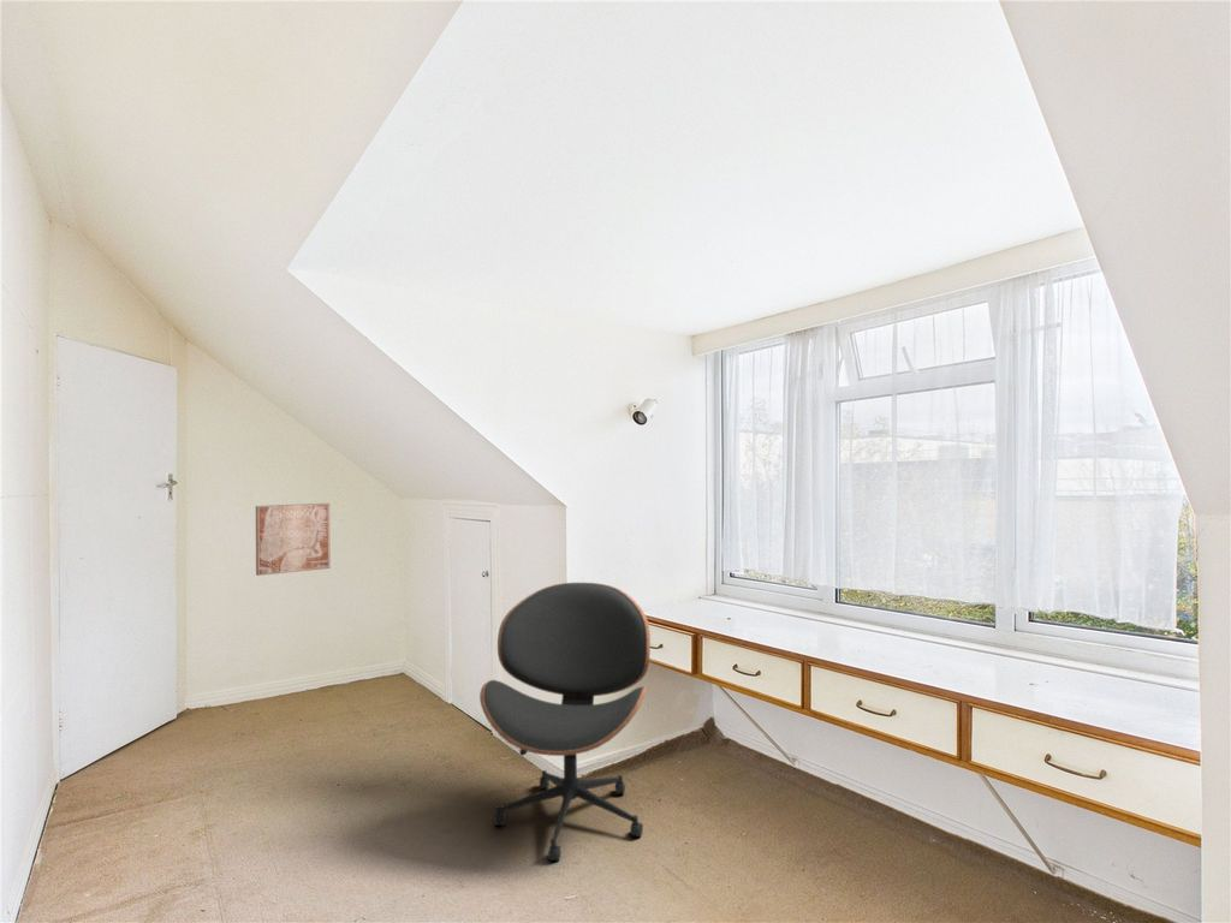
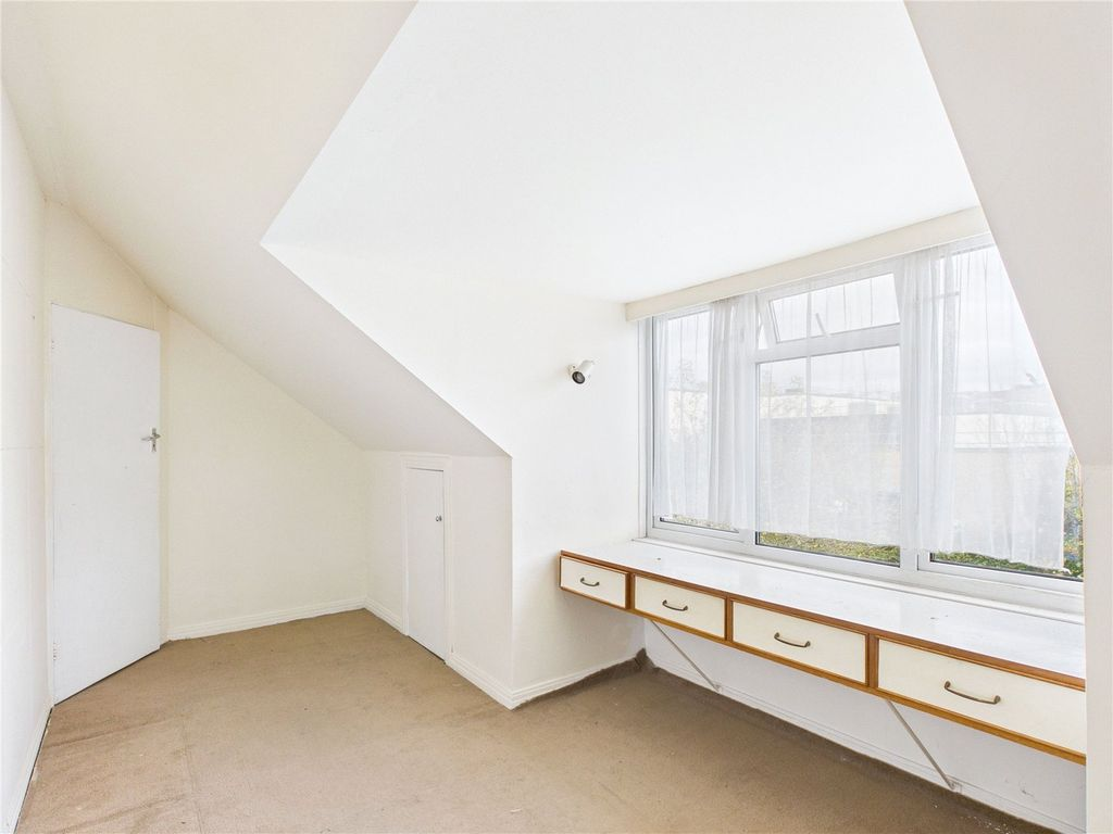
- wall art [255,502,331,577]
- office chair [478,582,652,862]
